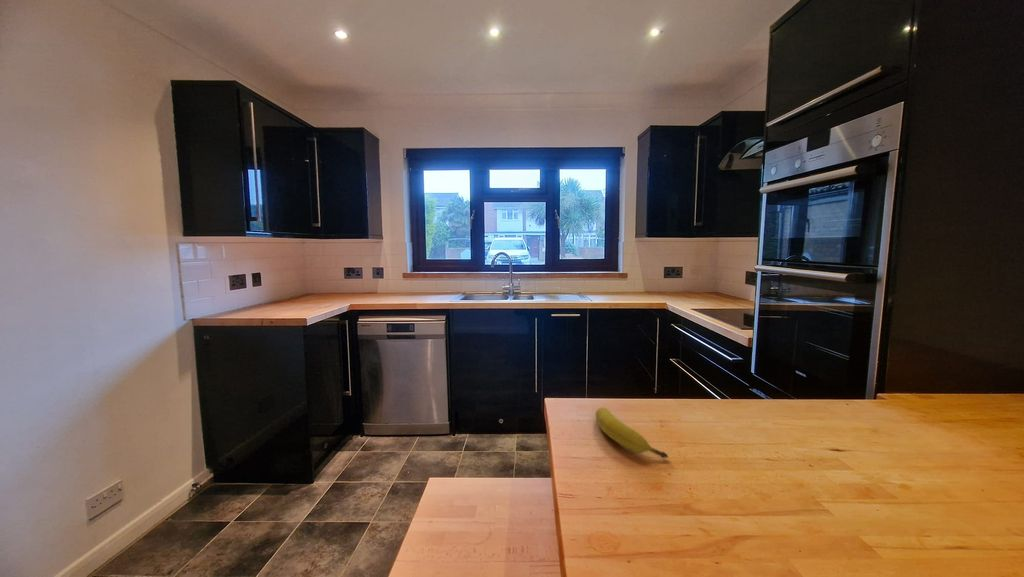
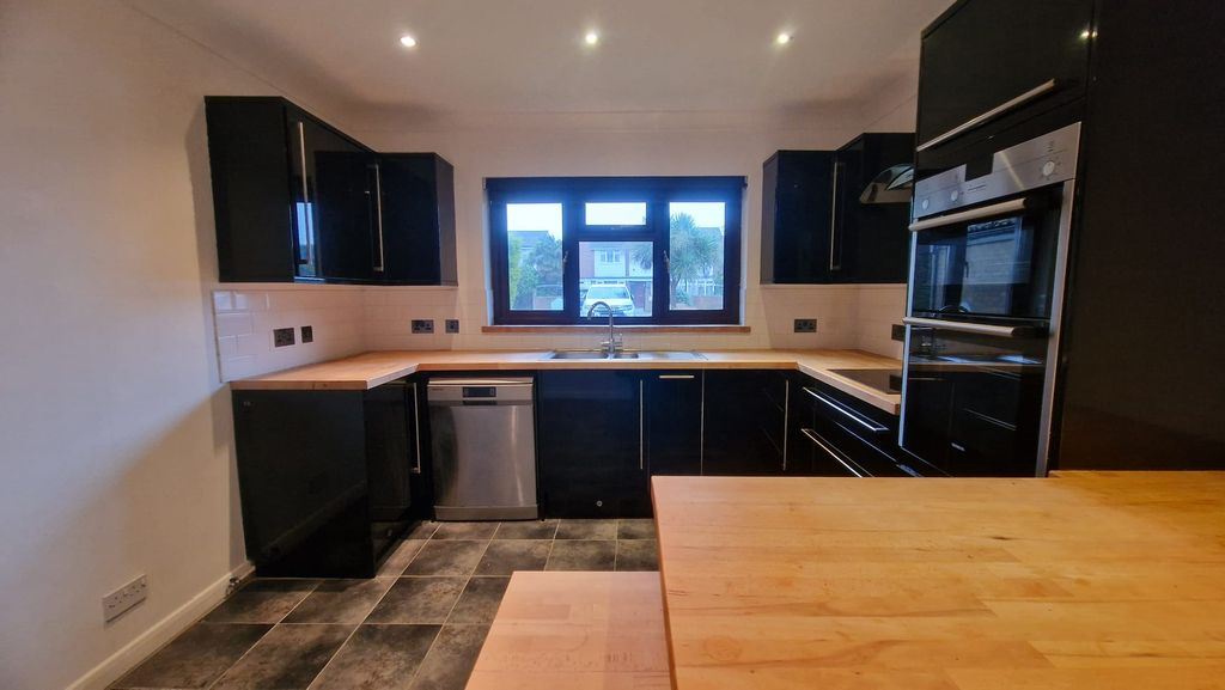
- fruit [594,406,670,459]
